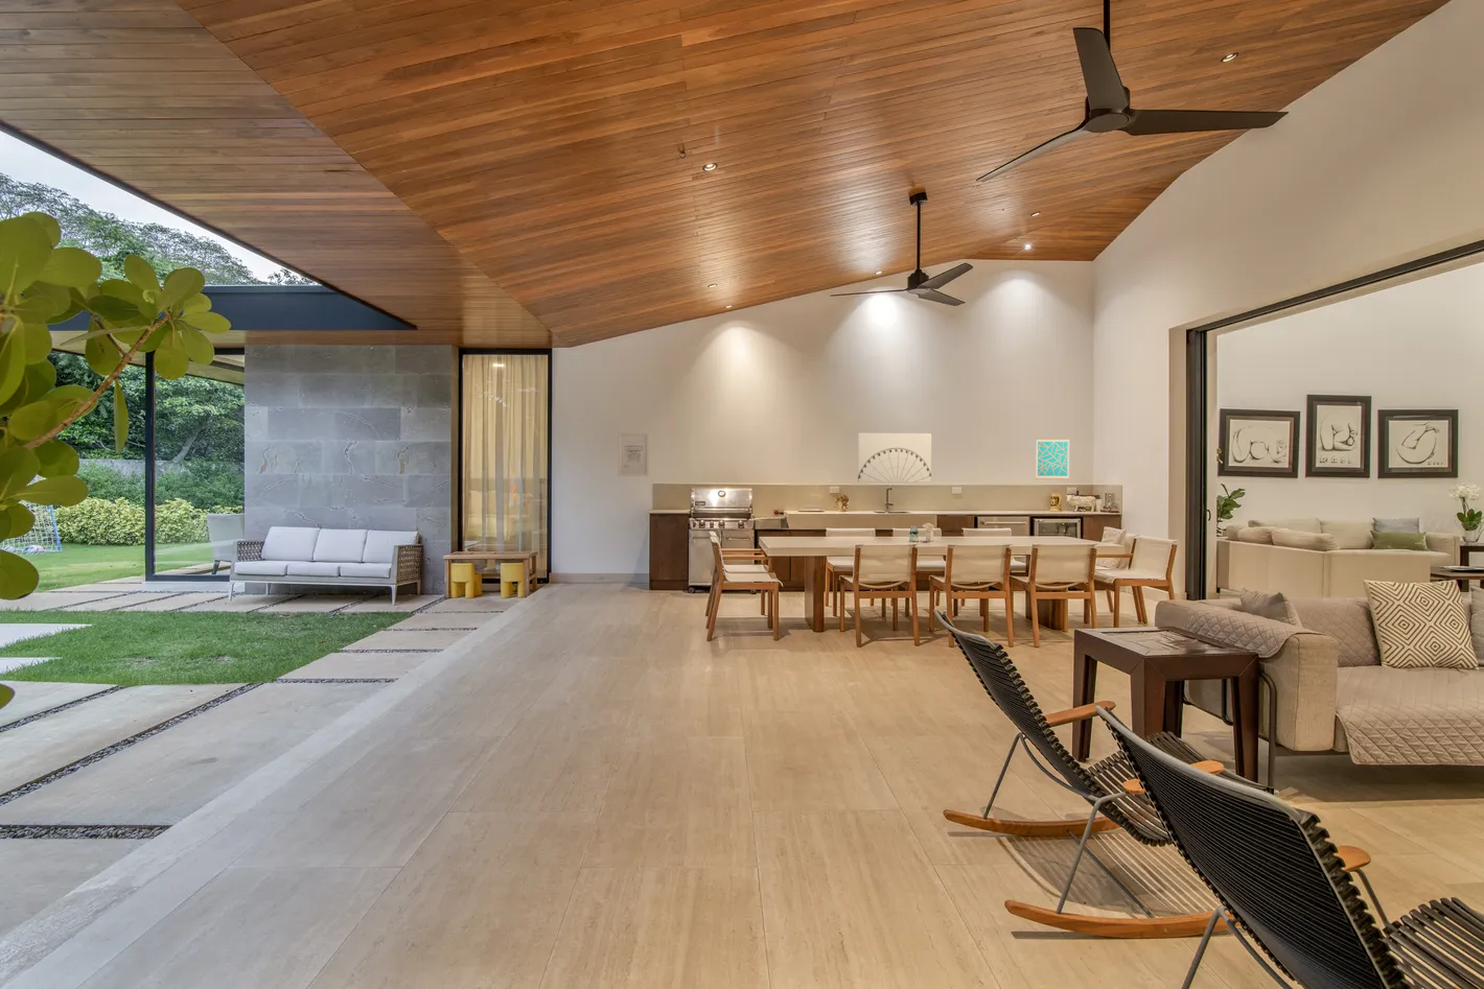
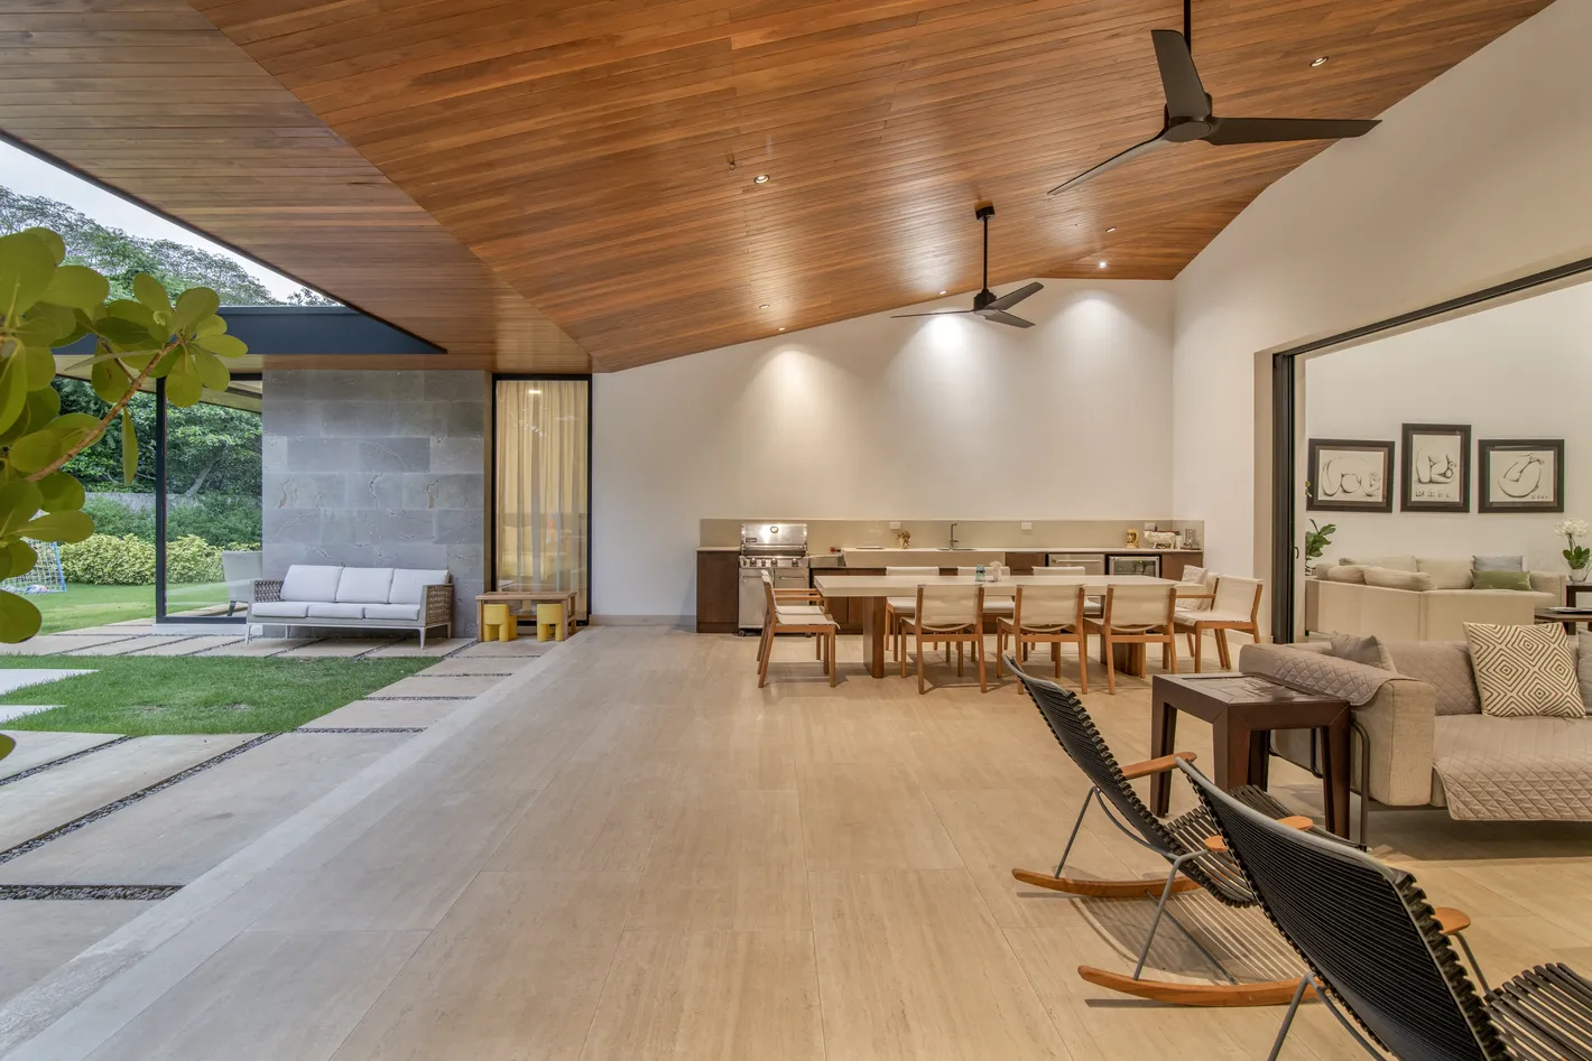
- wall art [616,432,650,477]
- wall art [1035,437,1070,480]
- wall art [857,433,932,483]
